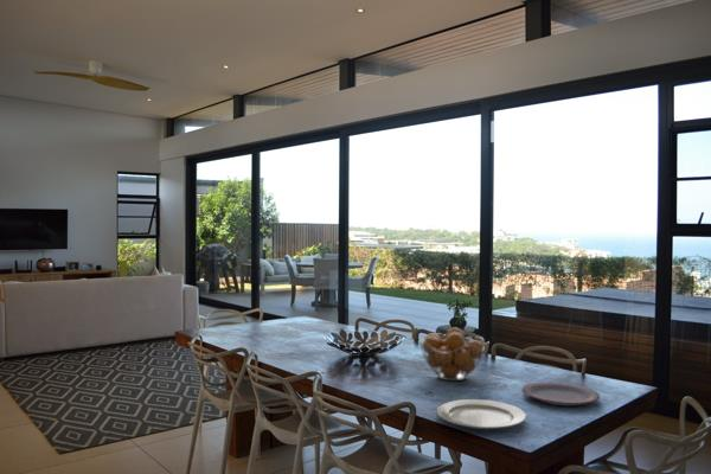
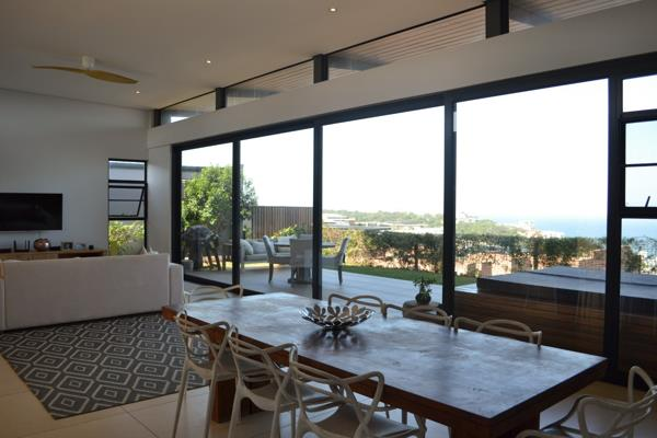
- chinaware [435,398,527,430]
- plate [520,380,601,406]
- fruit basket [419,327,486,382]
